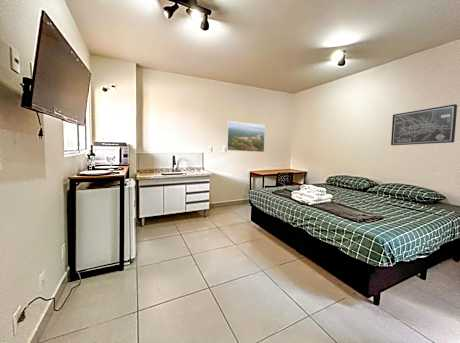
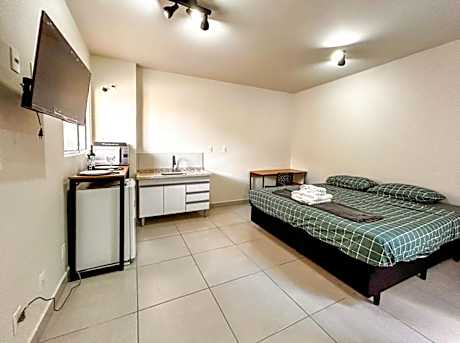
- wall art [390,103,458,146]
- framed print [226,120,266,153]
